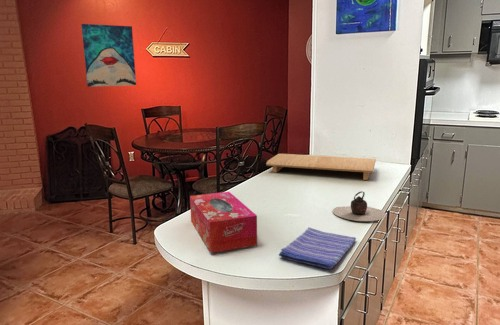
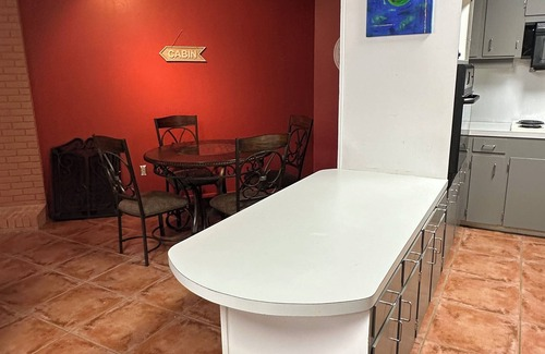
- cutting board [265,153,377,181]
- dish towel [278,226,357,270]
- wall art [80,23,137,88]
- teapot [332,190,387,222]
- tissue box [189,191,258,254]
